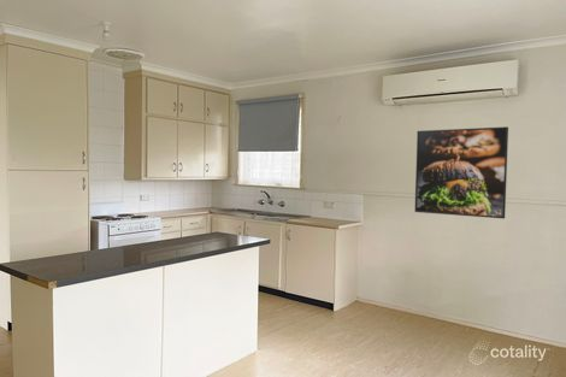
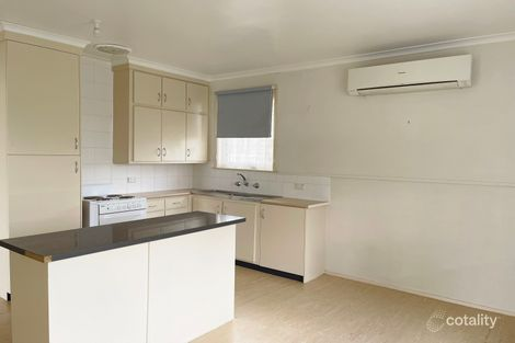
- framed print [413,125,509,219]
